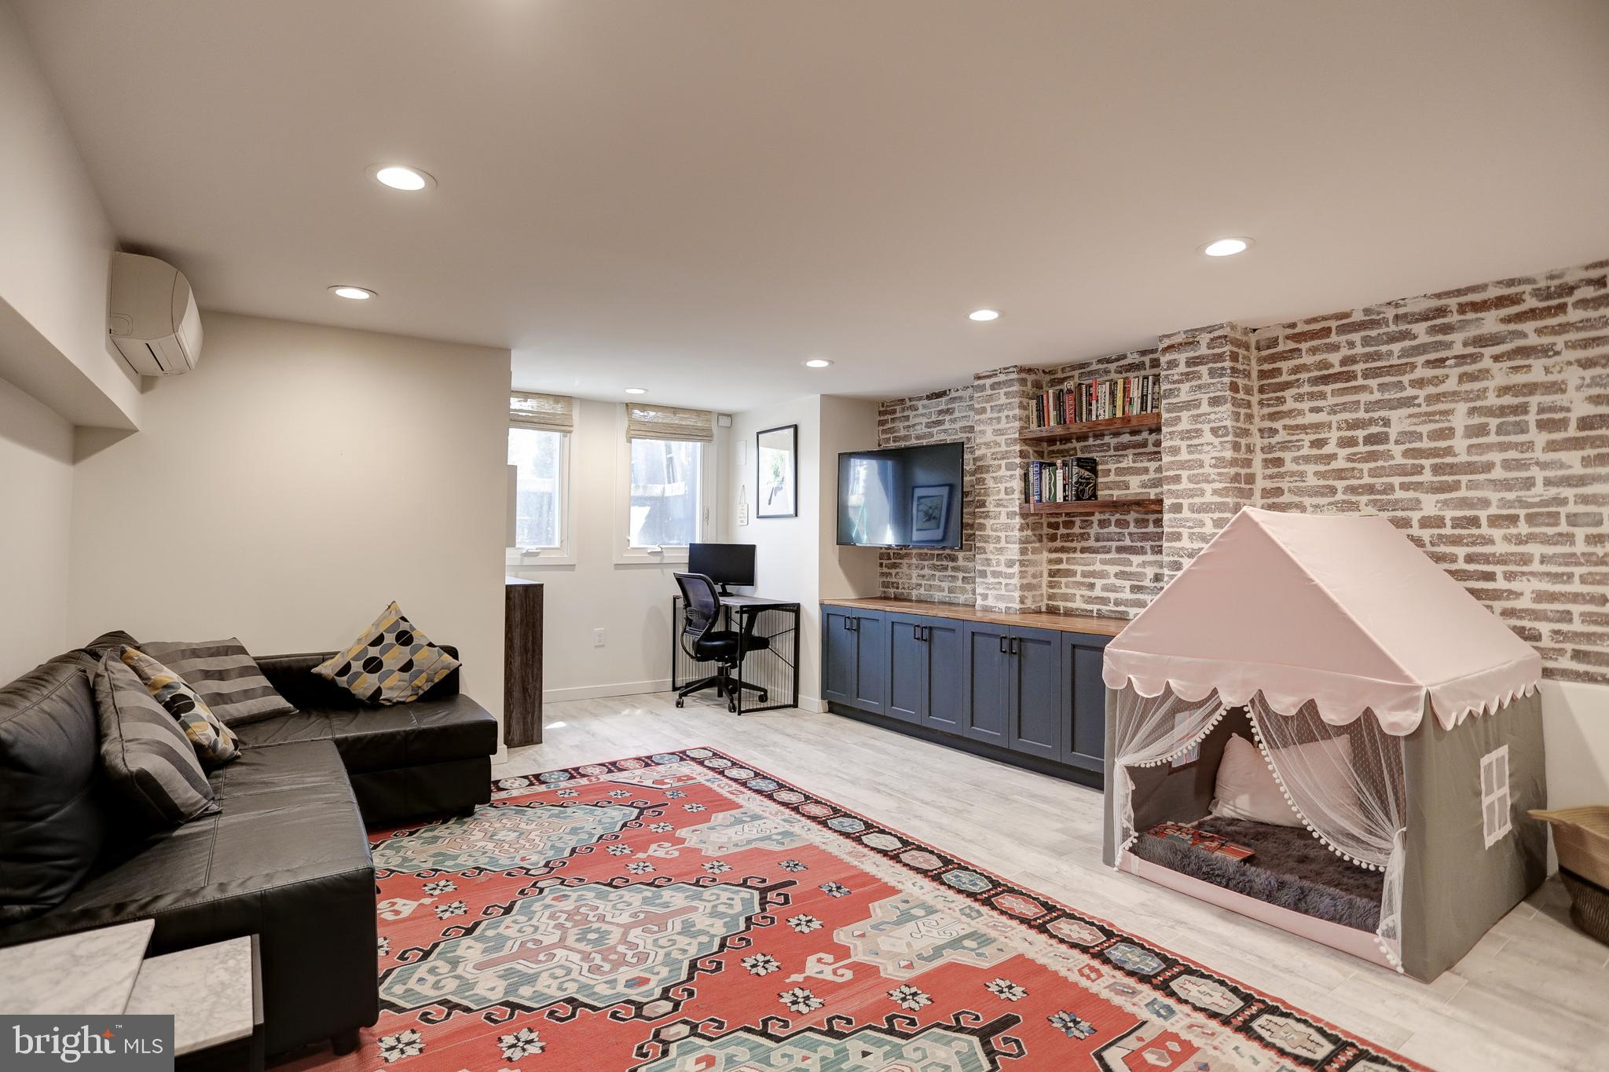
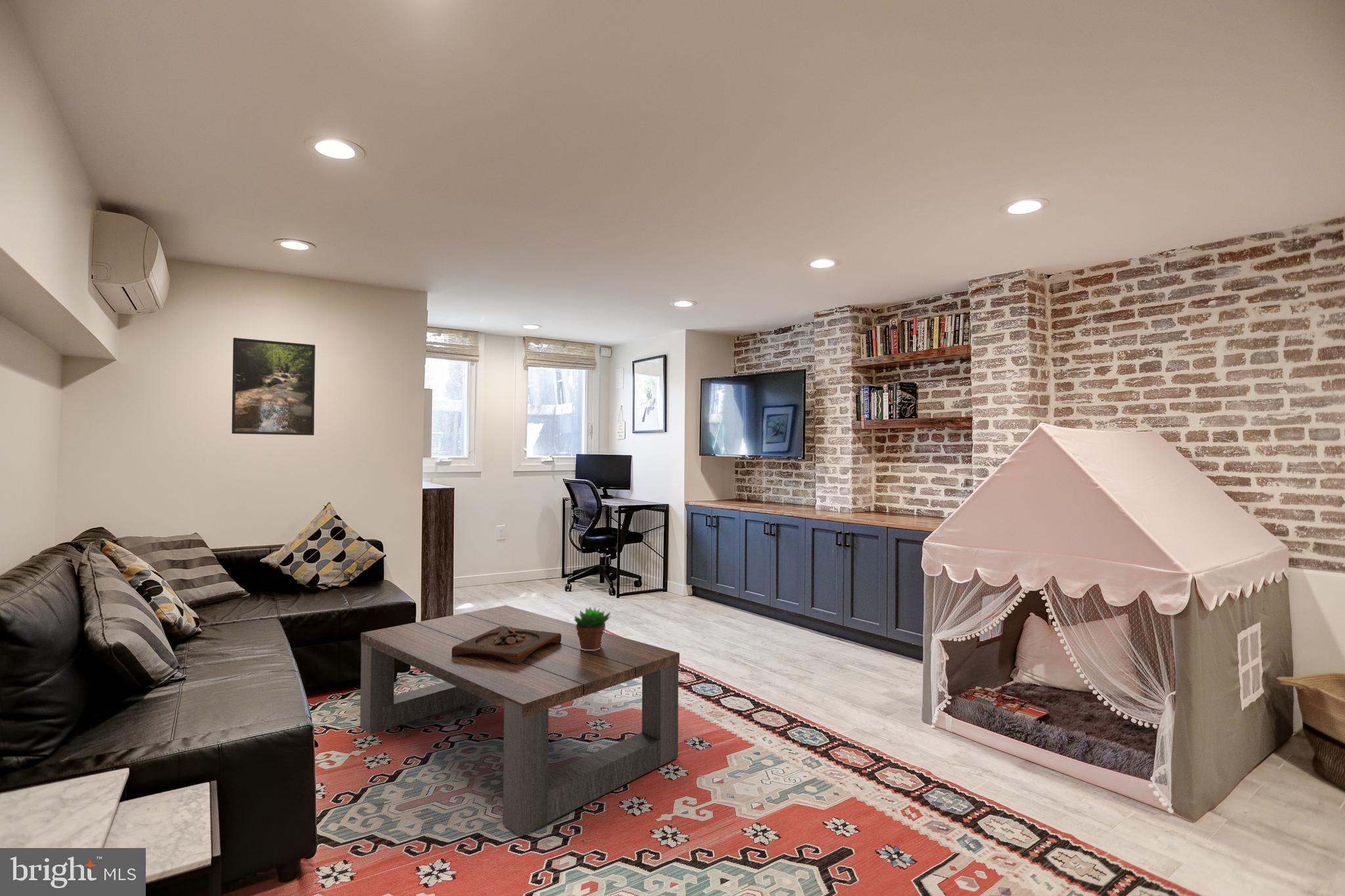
+ coffee table [359,605,680,837]
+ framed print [231,337,316,436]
+ wooden tray [452,626,562,665]
+ succulent plant [573,606,611,651]
